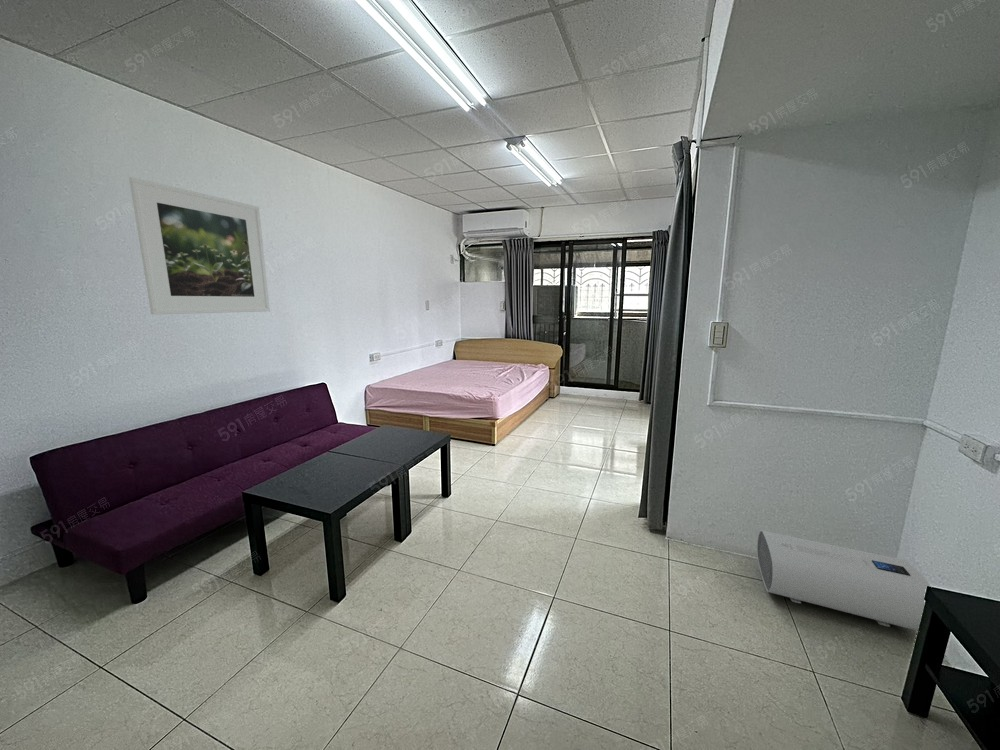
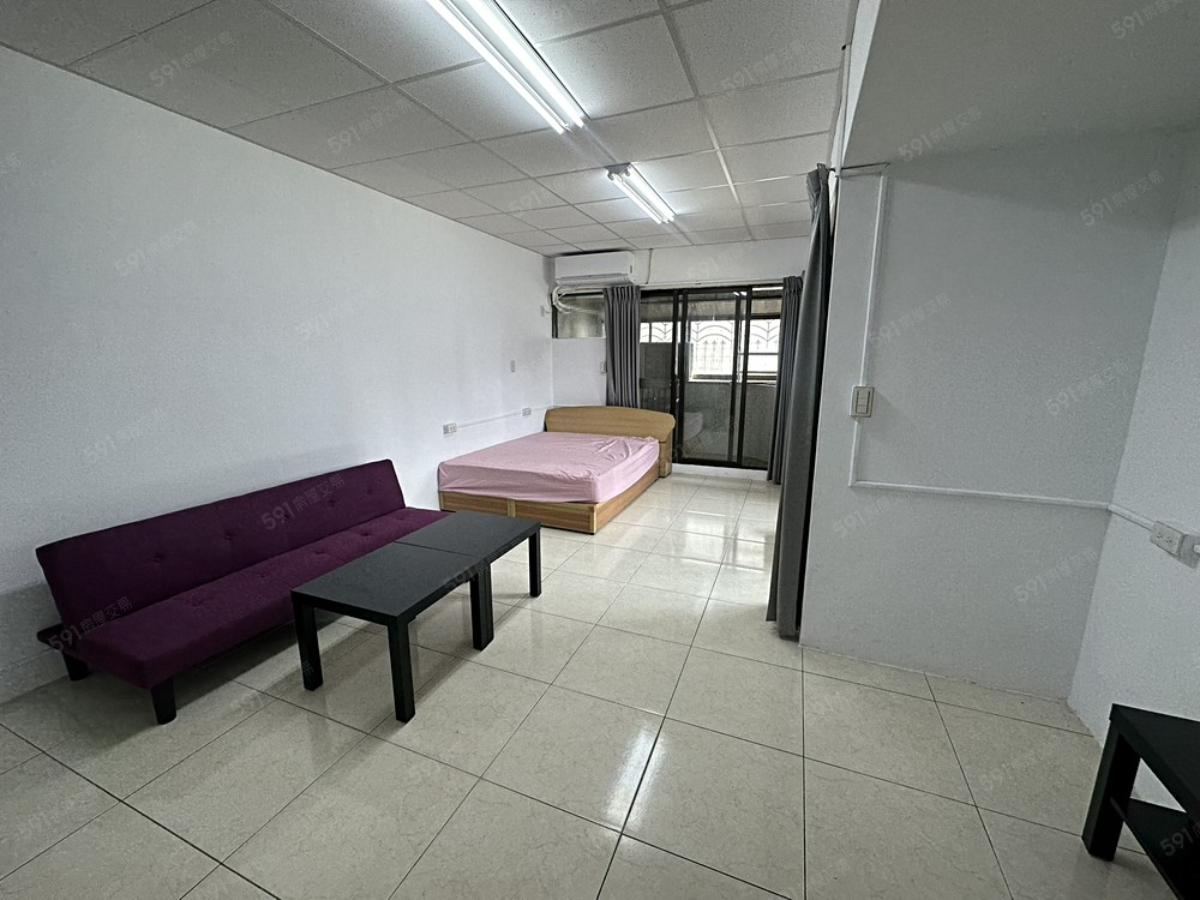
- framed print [128,176,271,316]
- water heater [756,529,931,632]
